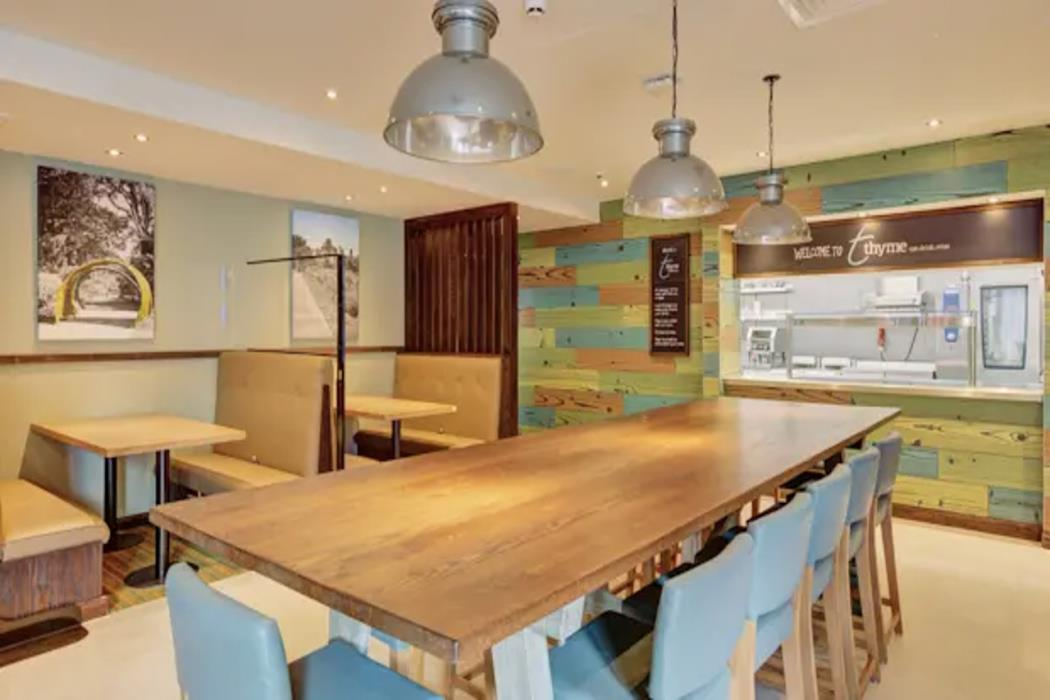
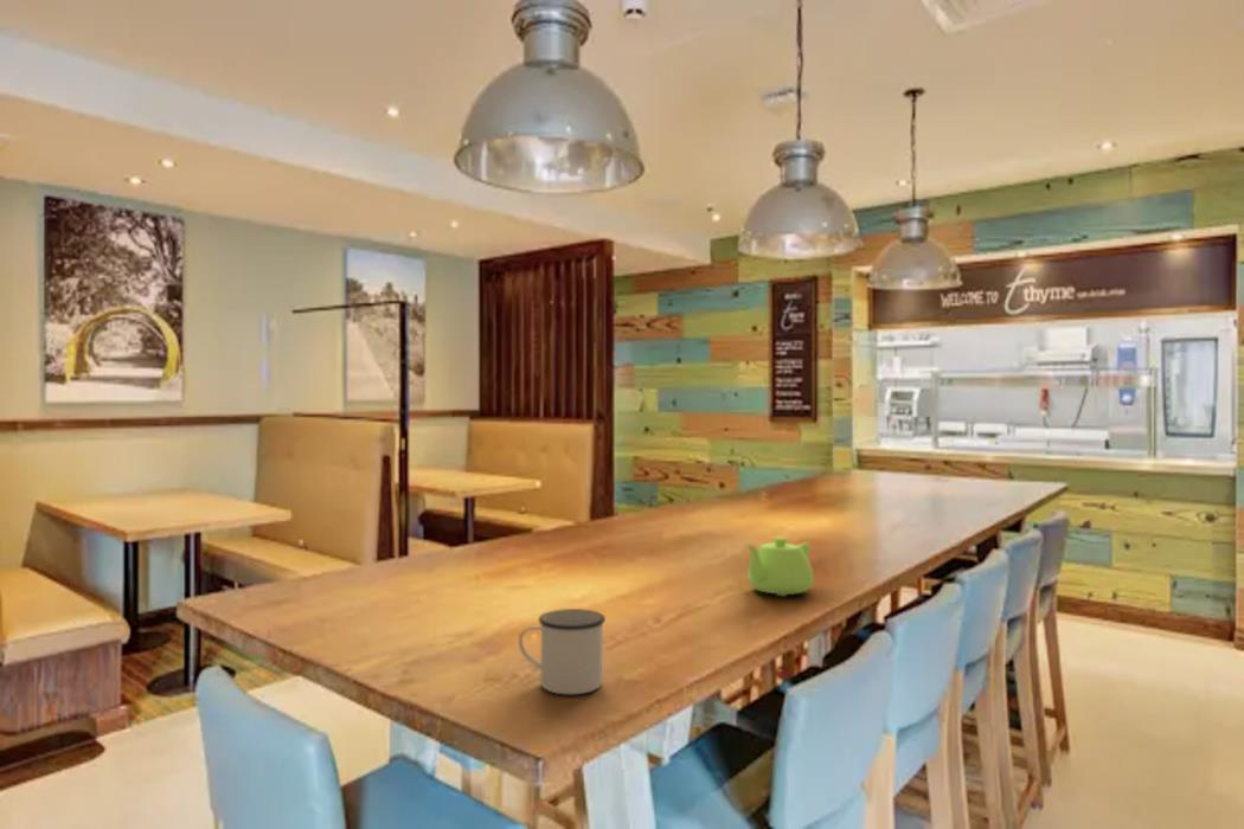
+ mug [518,608,607,695]
+ teapot [745,536,815,597]
